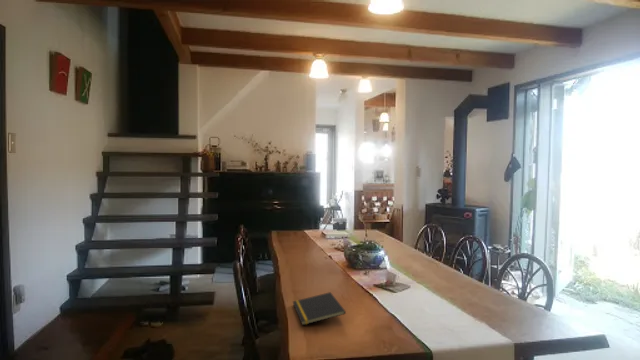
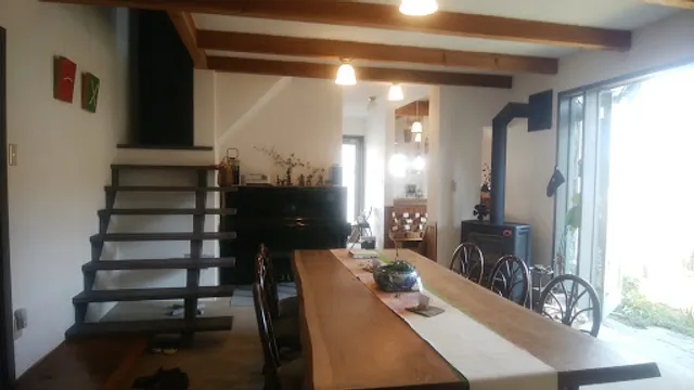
- notepad [292,291,347,326]
